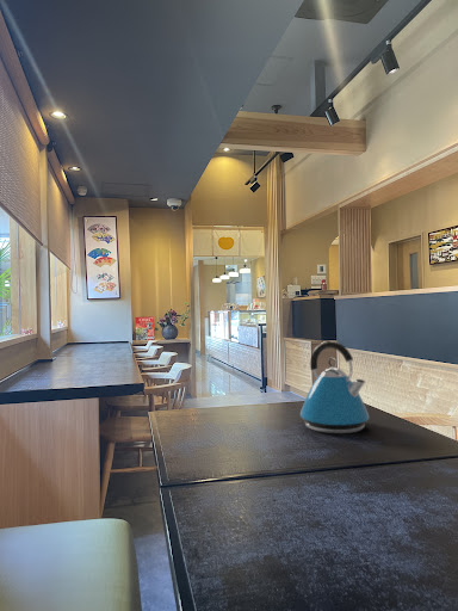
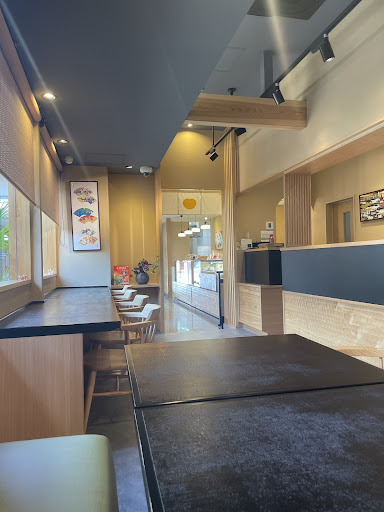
- kettle [299,340,370,434]
